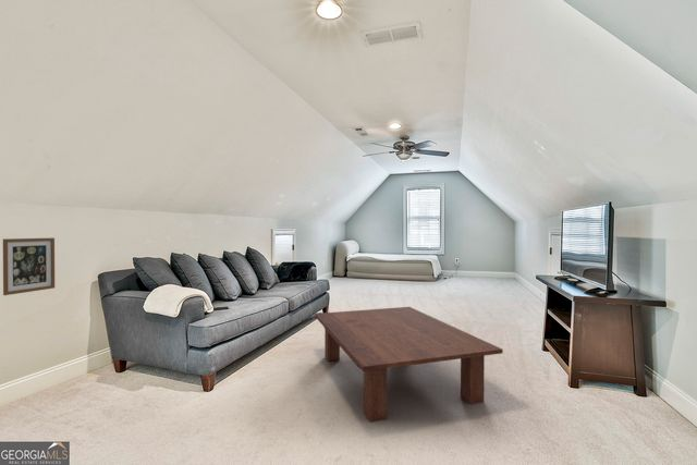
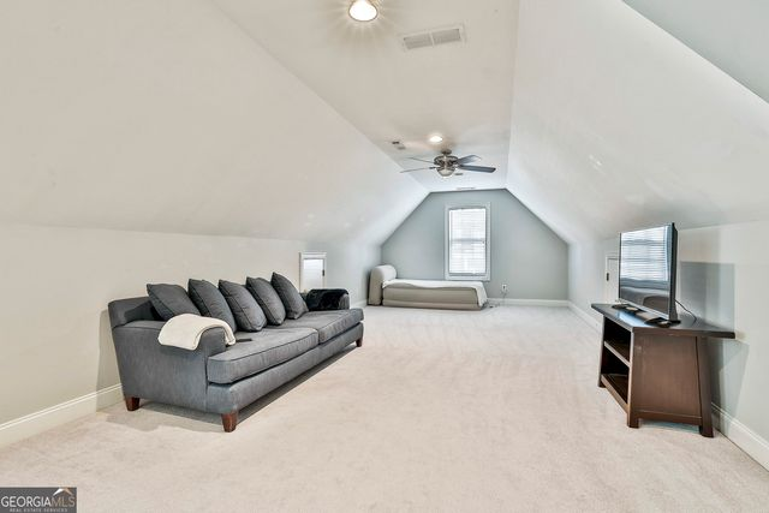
- coffee table [314,306,504,424]
- wall art [2,236,56,296]
